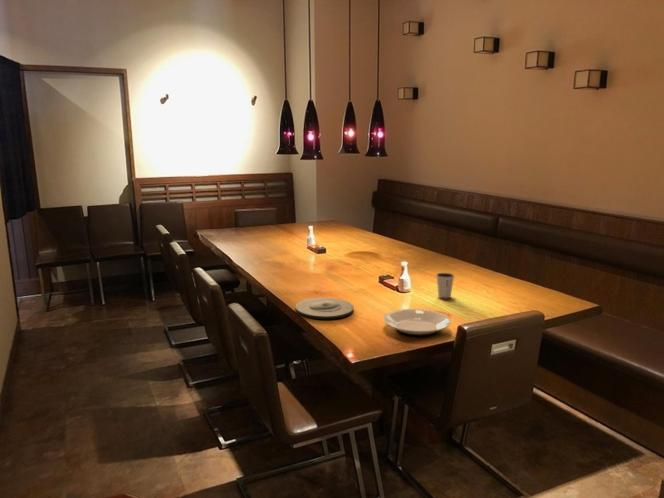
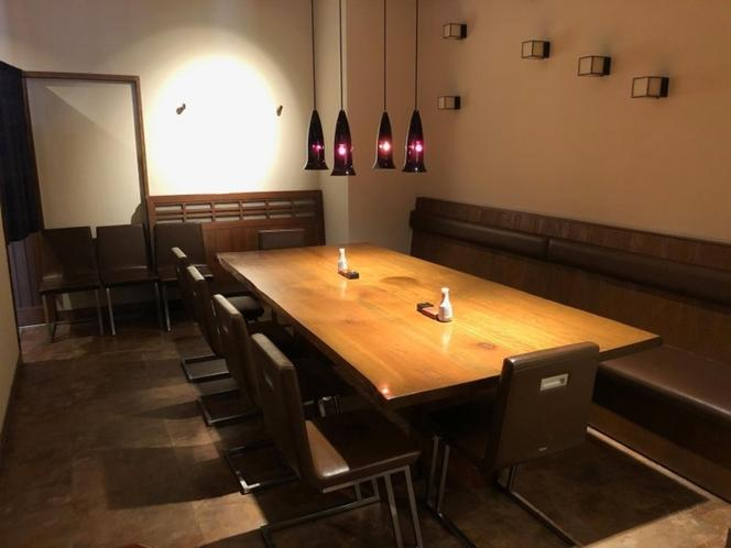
- dixie cup [435,272,455,299]
- plate [382,308,452,337]
- plate [295,296,355,320]
